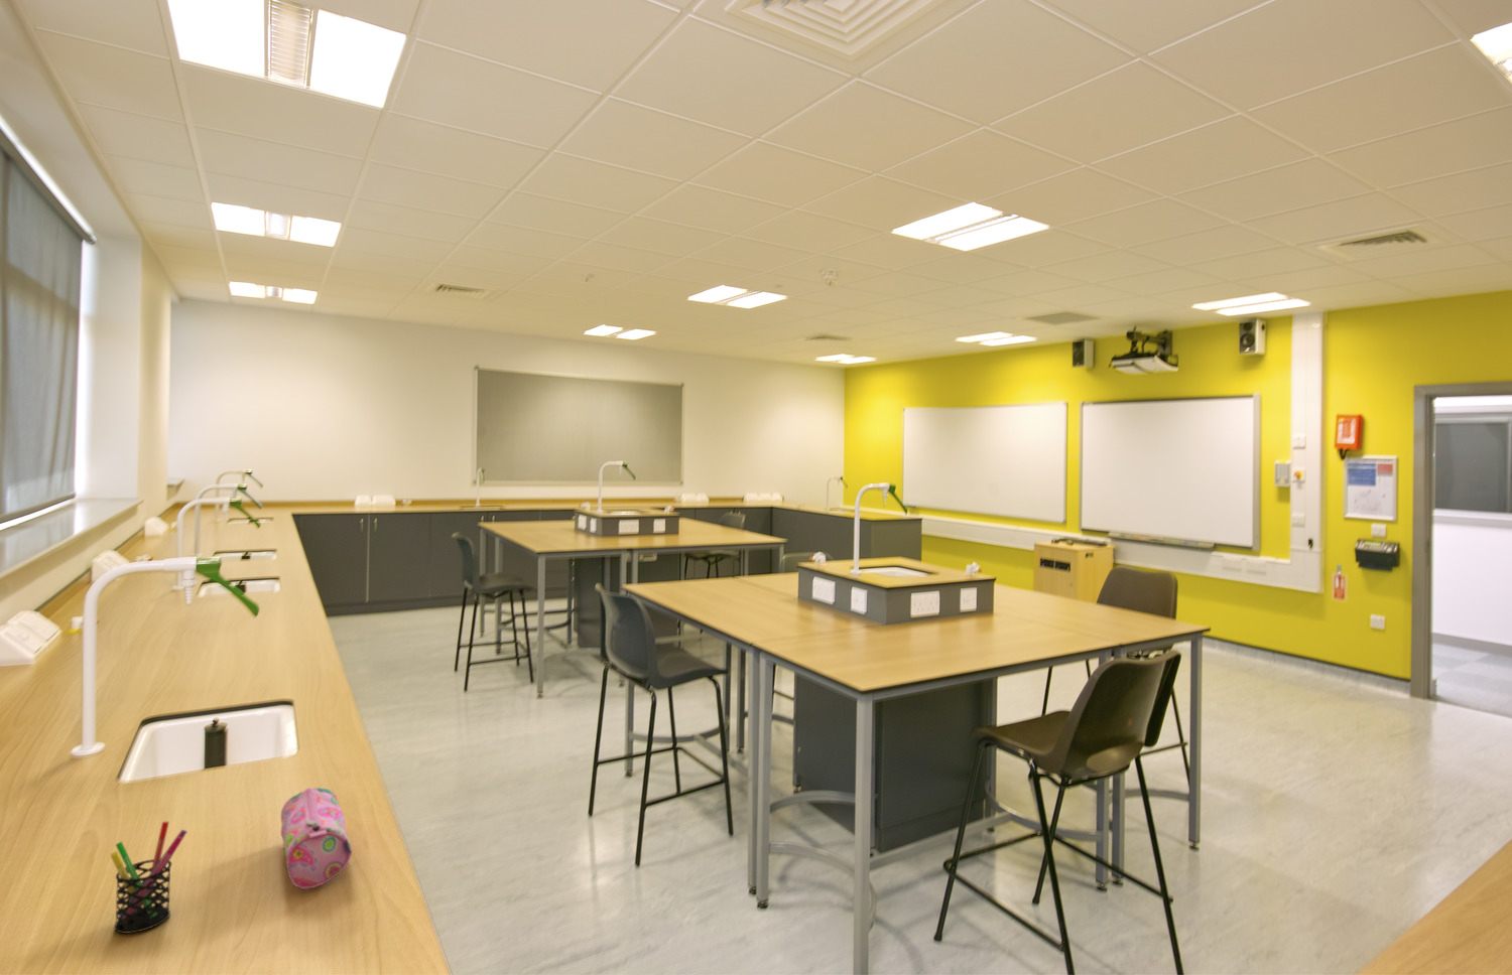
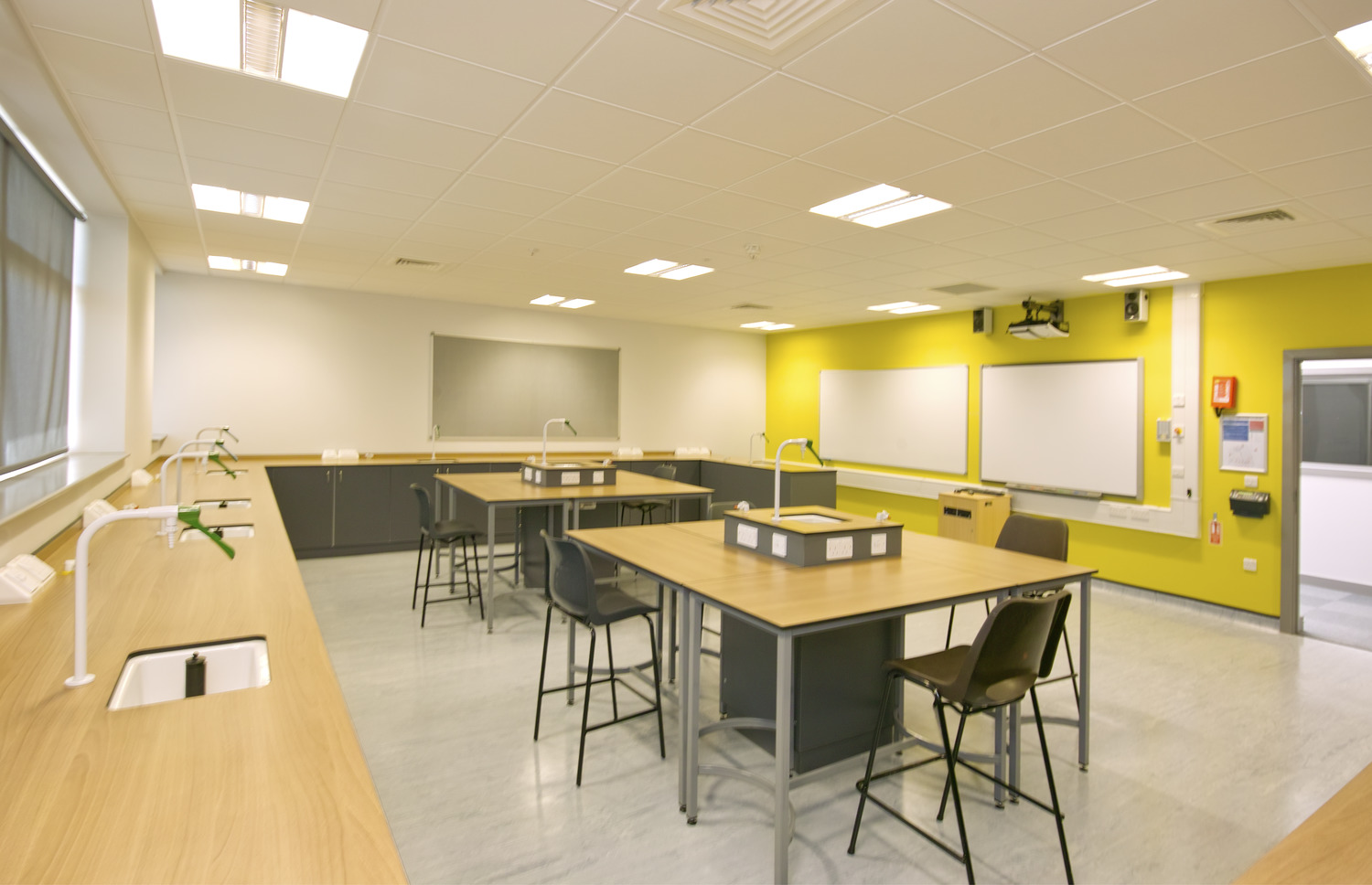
- pencil case [280,787,353,890]
- pen holder [110,820,187,934]
